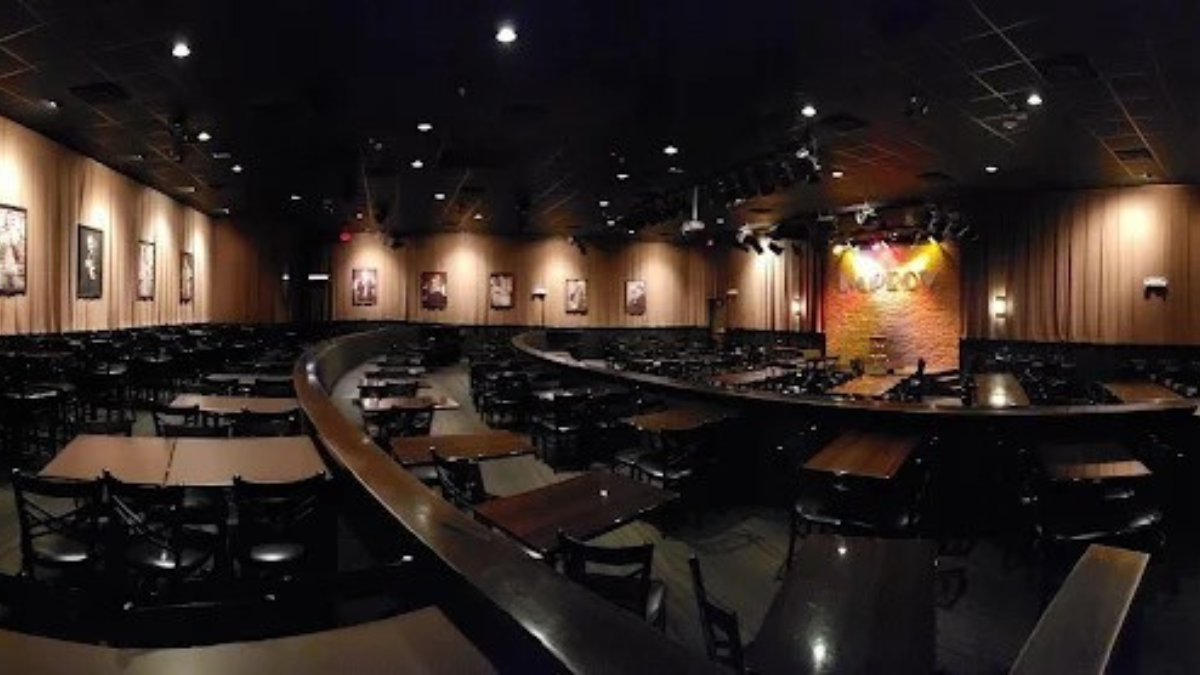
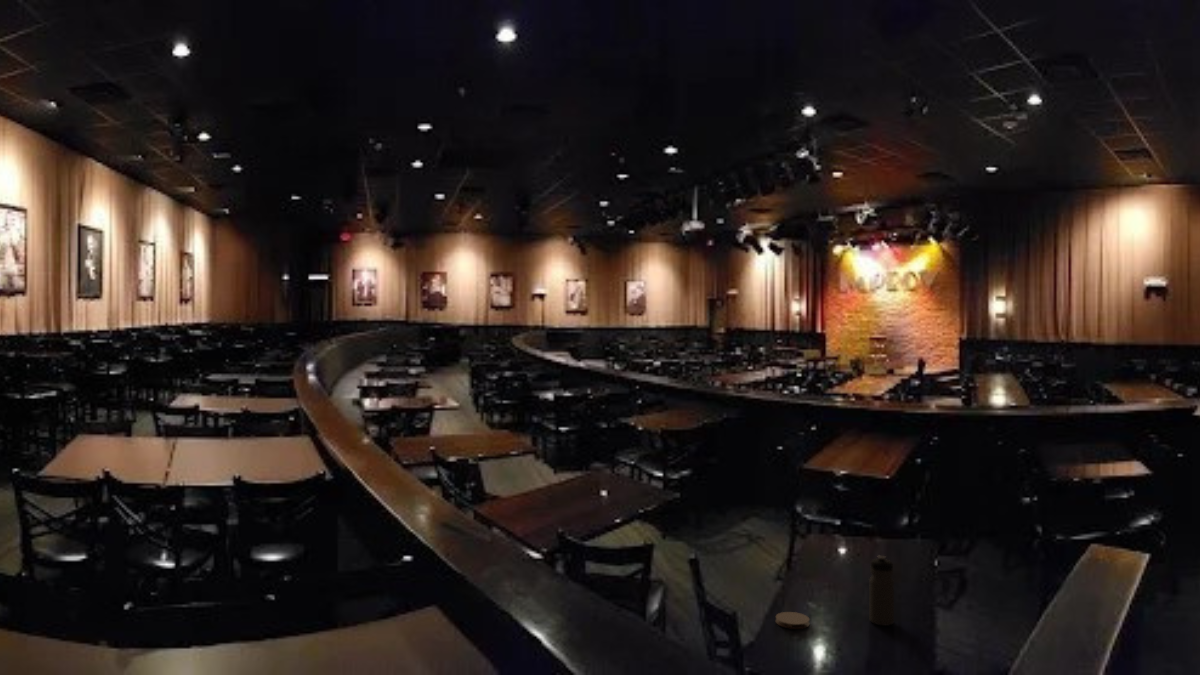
+ water bottle [868,555,895,627]
+ coaster [775,611,811,630]
